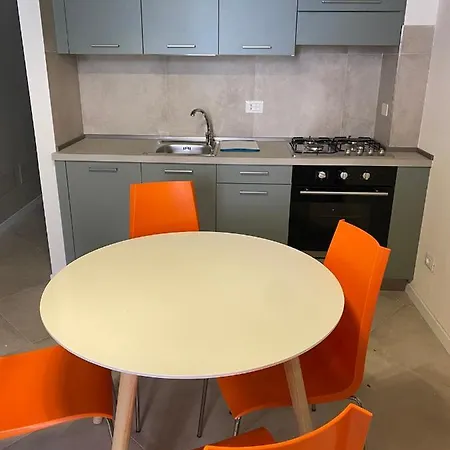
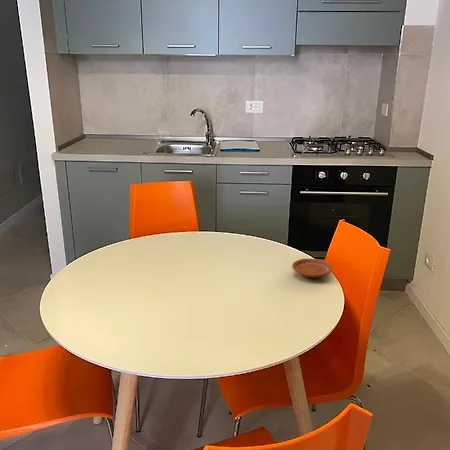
+ plate [291,258,334,278]
